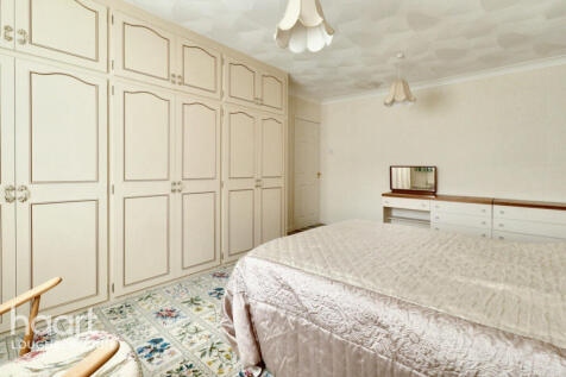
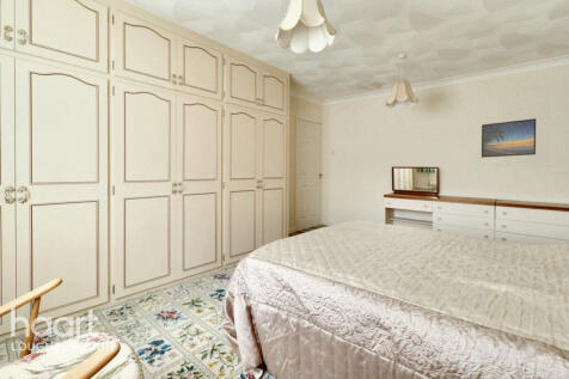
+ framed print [481,117,537,159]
